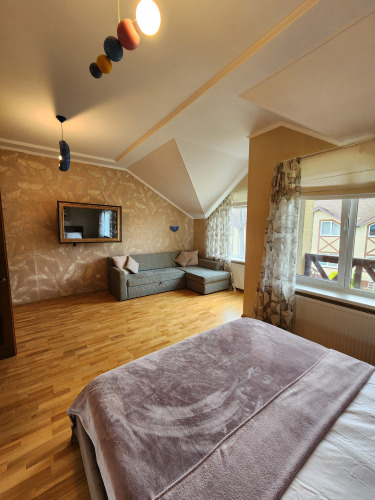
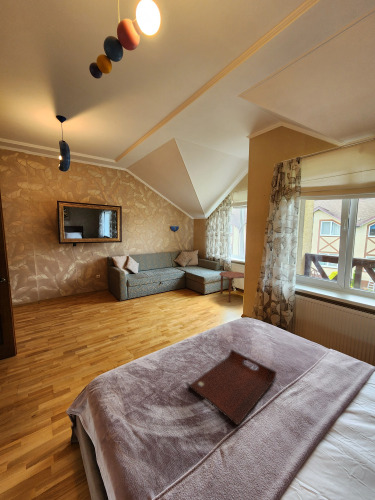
+ serving tray [185,348,278,426]
+ side table [218,271,245,303]
